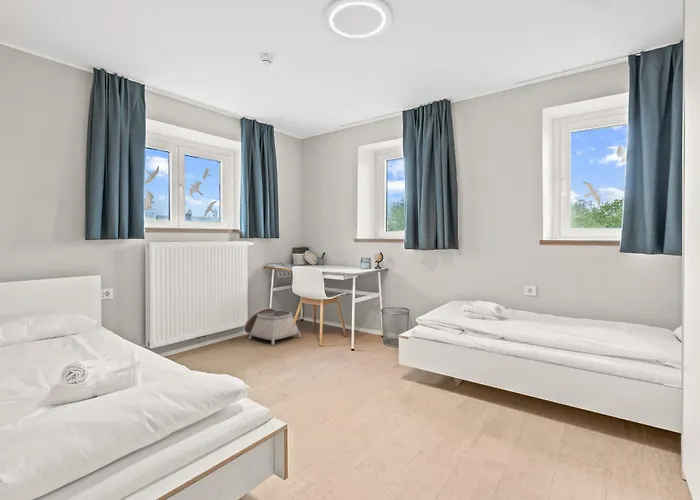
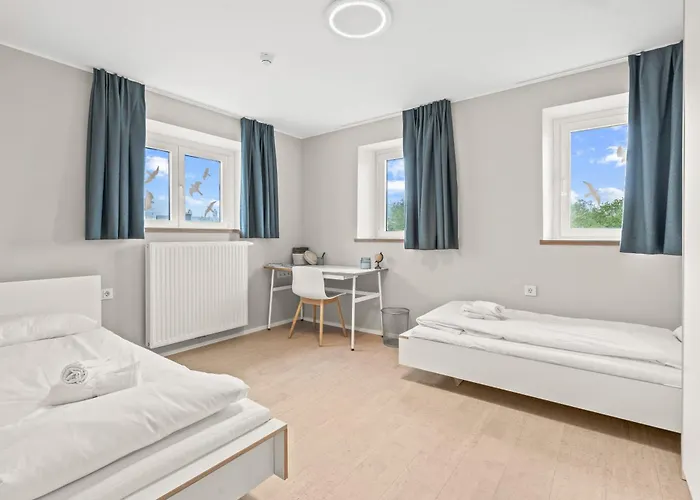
- basket [243,307,302,346]
